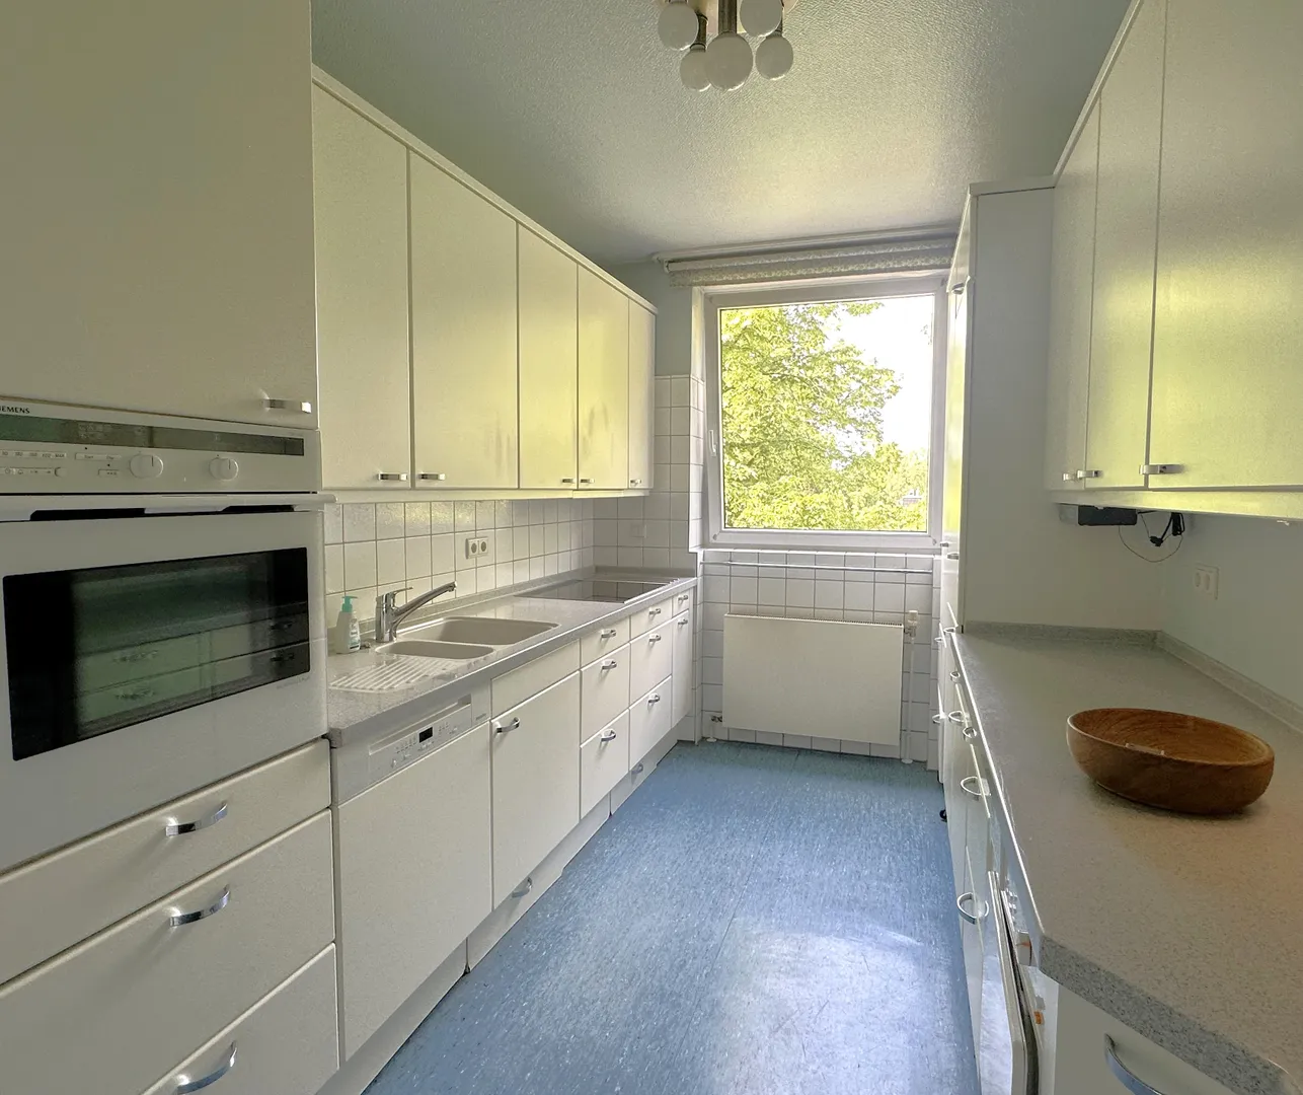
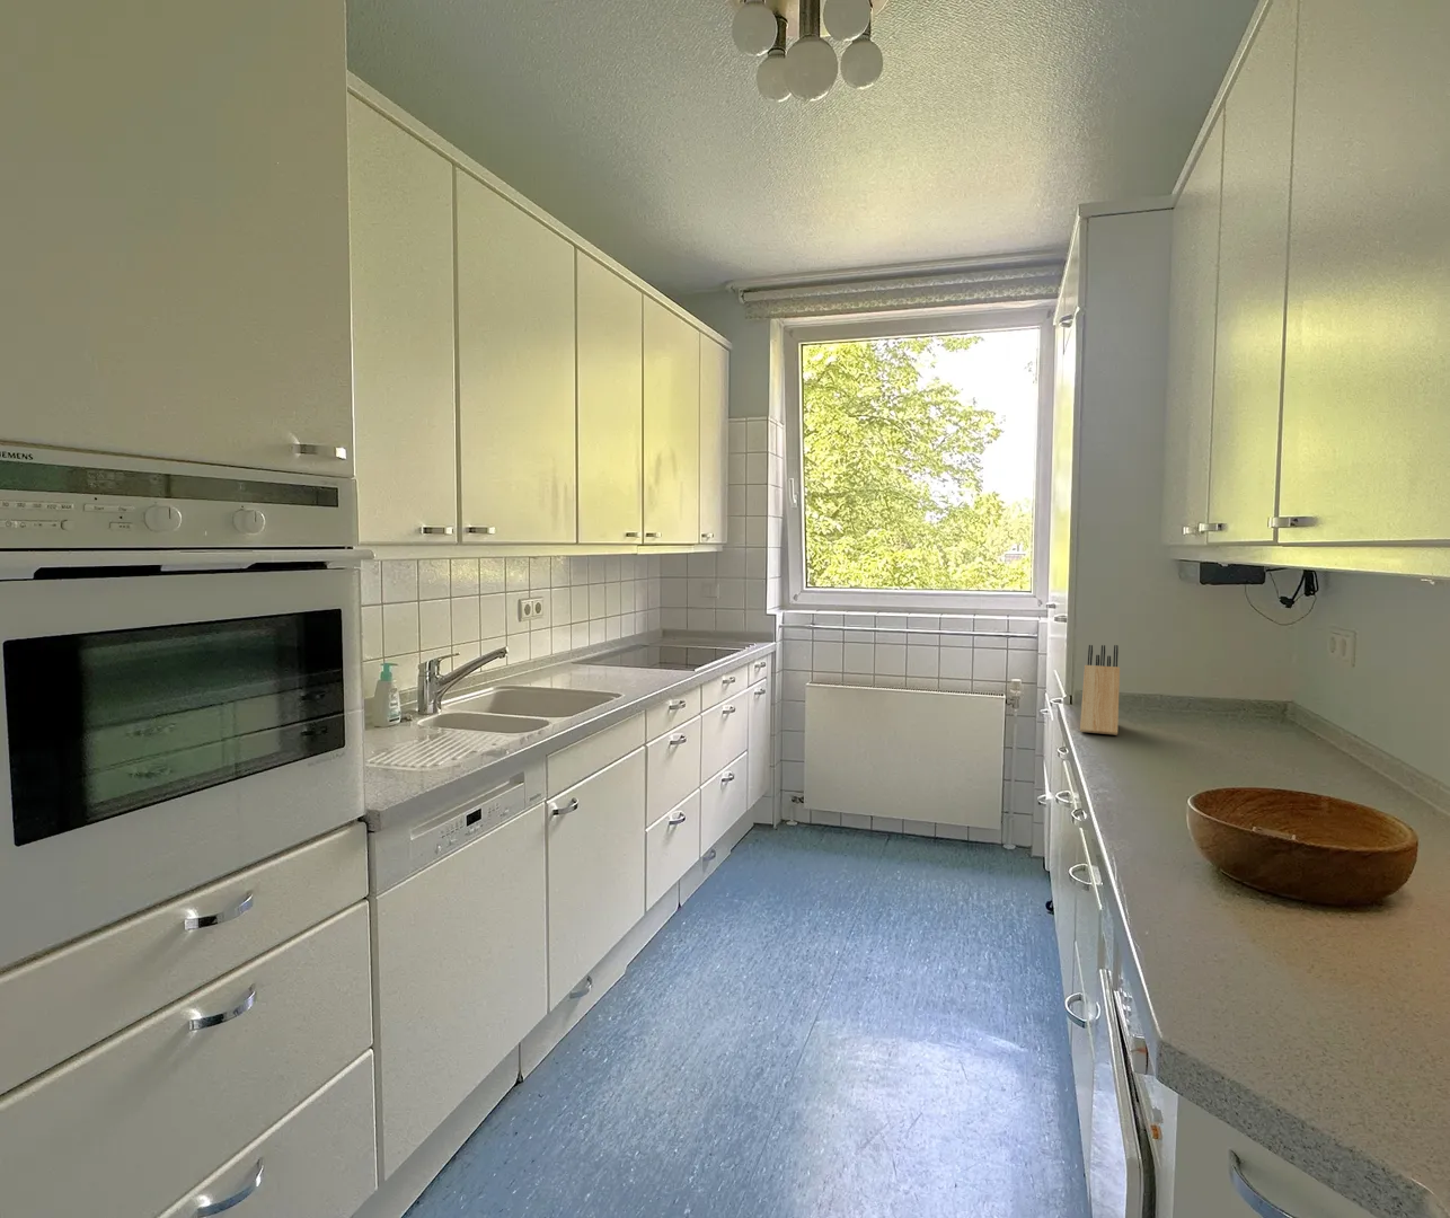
+ knife block [1079,644,1121,736]
